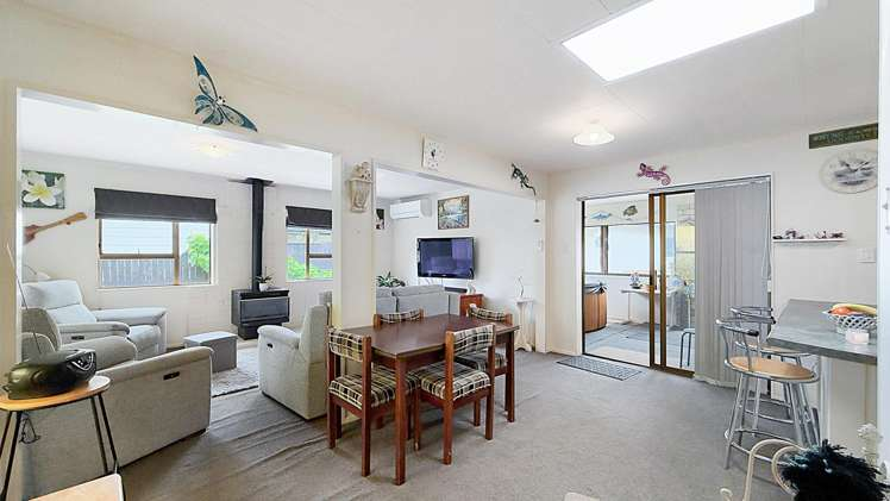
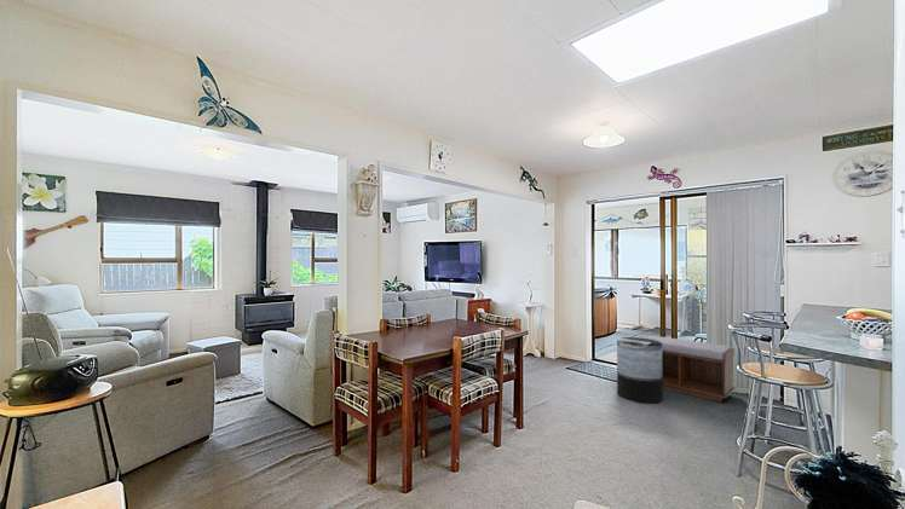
+ trash can [616,336,664,405]
+ bench [644,335,736,403]
